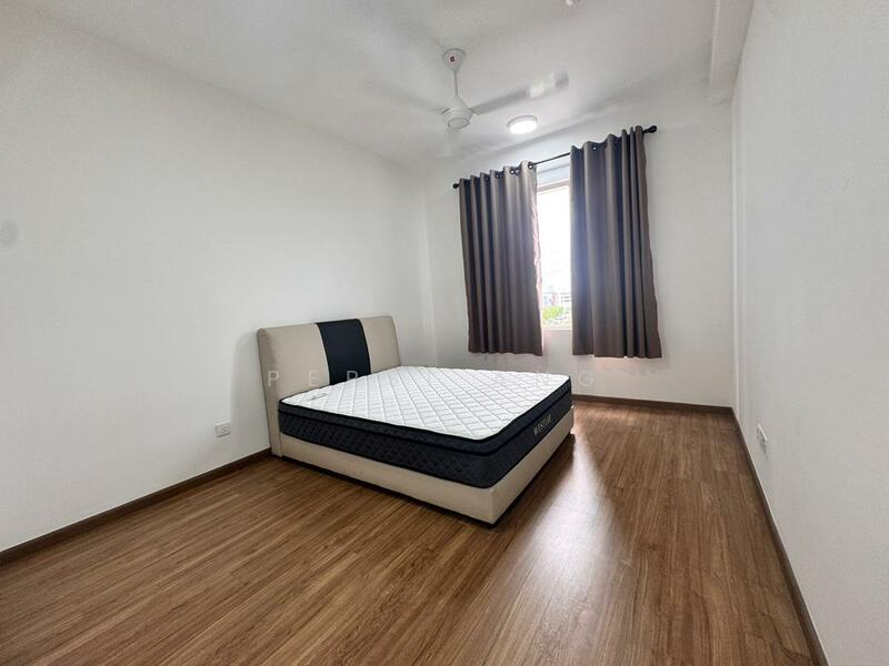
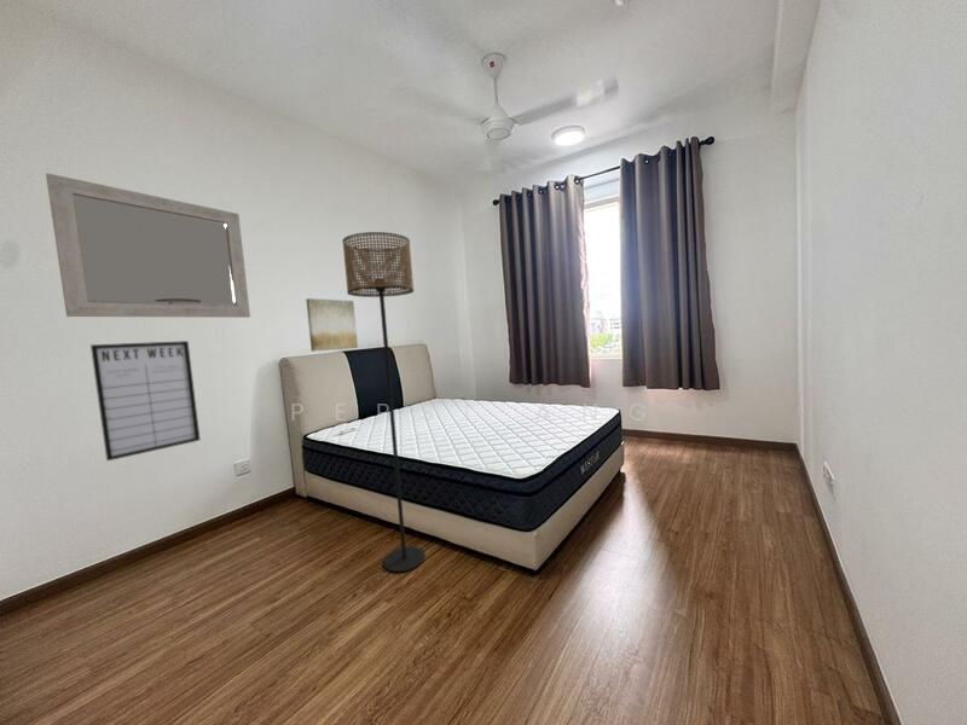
+ home mirror [45,172,251,319]
+ wall art [305,297,359,353]
+ floor lamp [341,231,425,573]
+ writing board [89,340,201,462]
